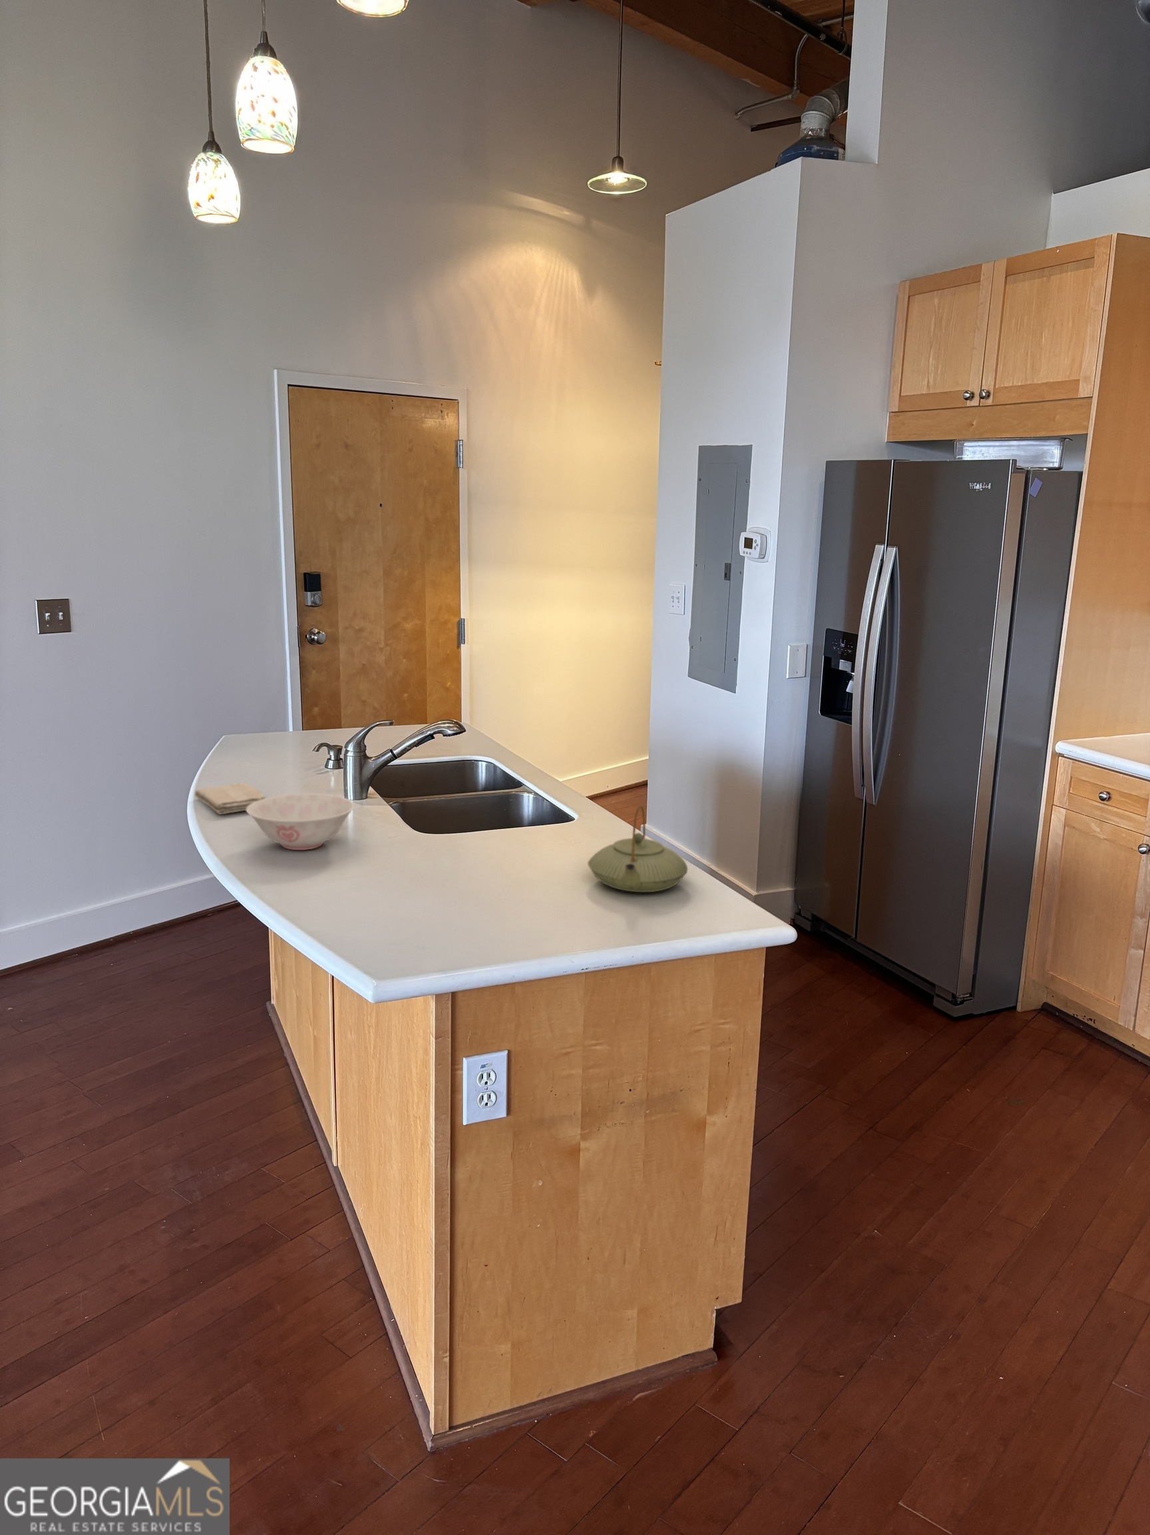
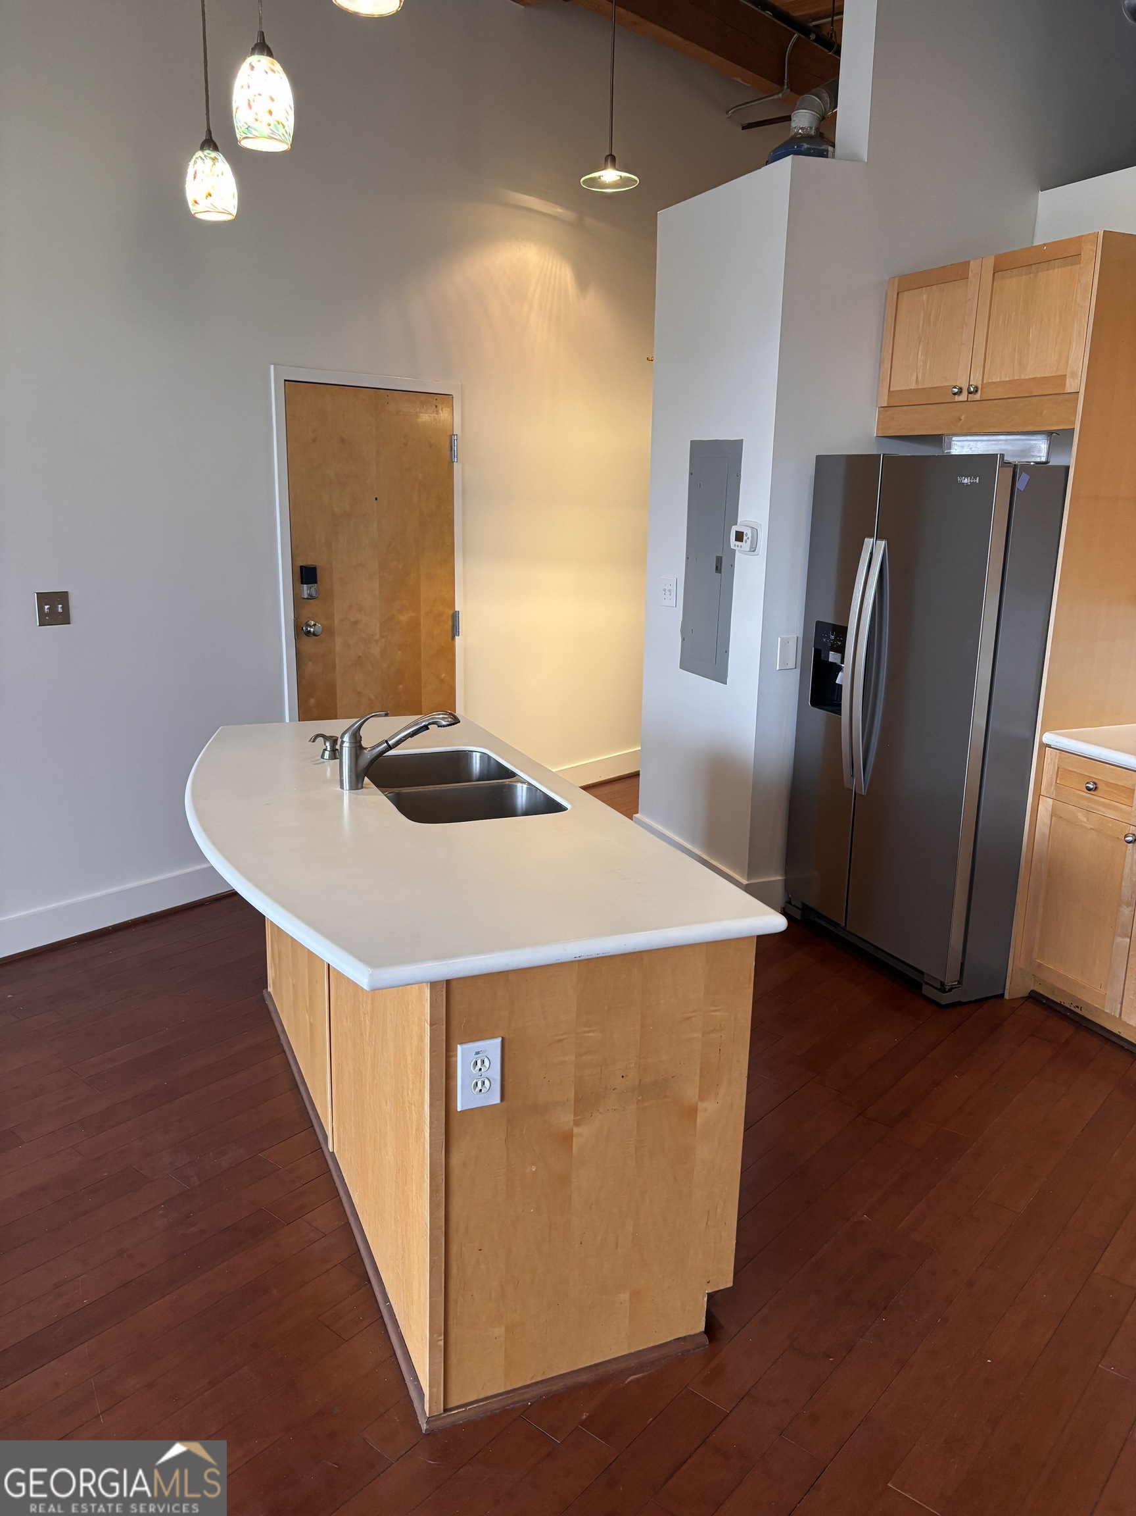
- teapot [587,805,689,893]
- washcloth [193,782,266,815]
- bowl [245,793,356,851]
